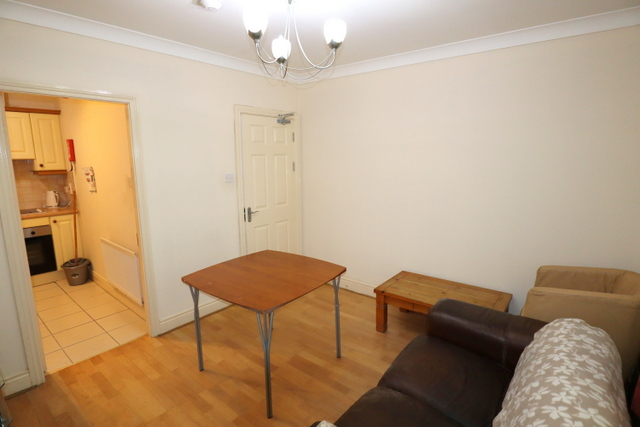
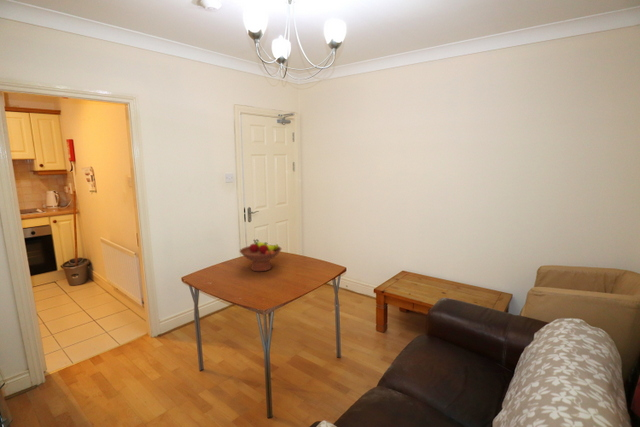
+ fruit bowl [239,238,282,273]
